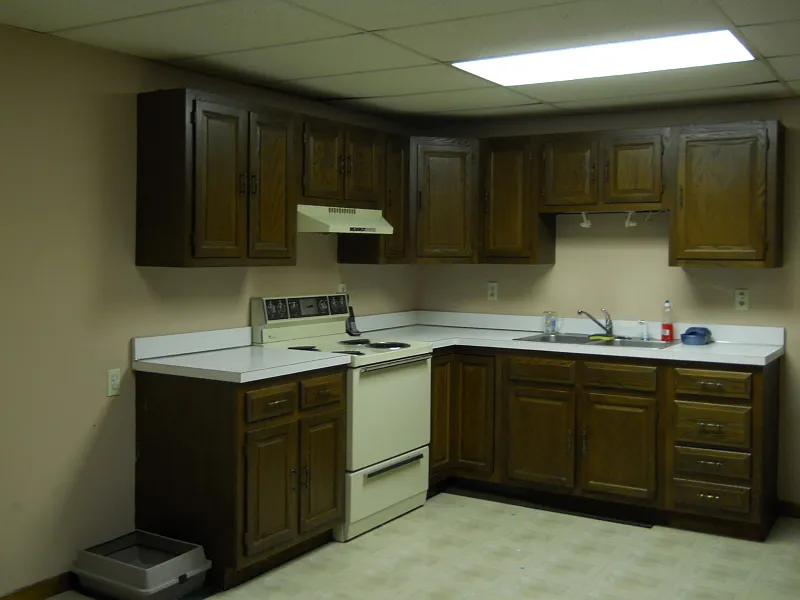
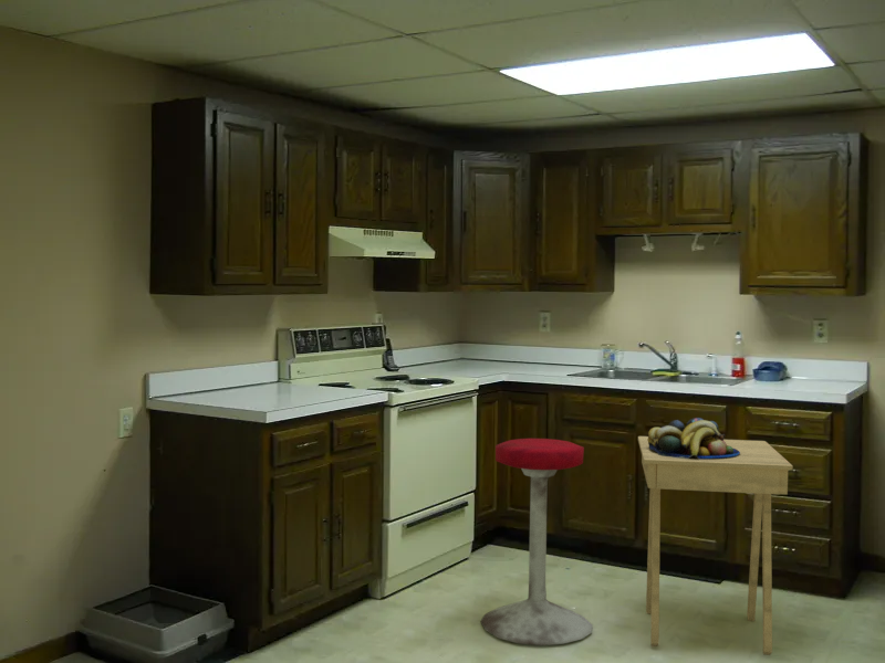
+ side table [637,435,794,656]
+ stool [479,438,593,646]
+ fruit bowl [647,417,740,460]
